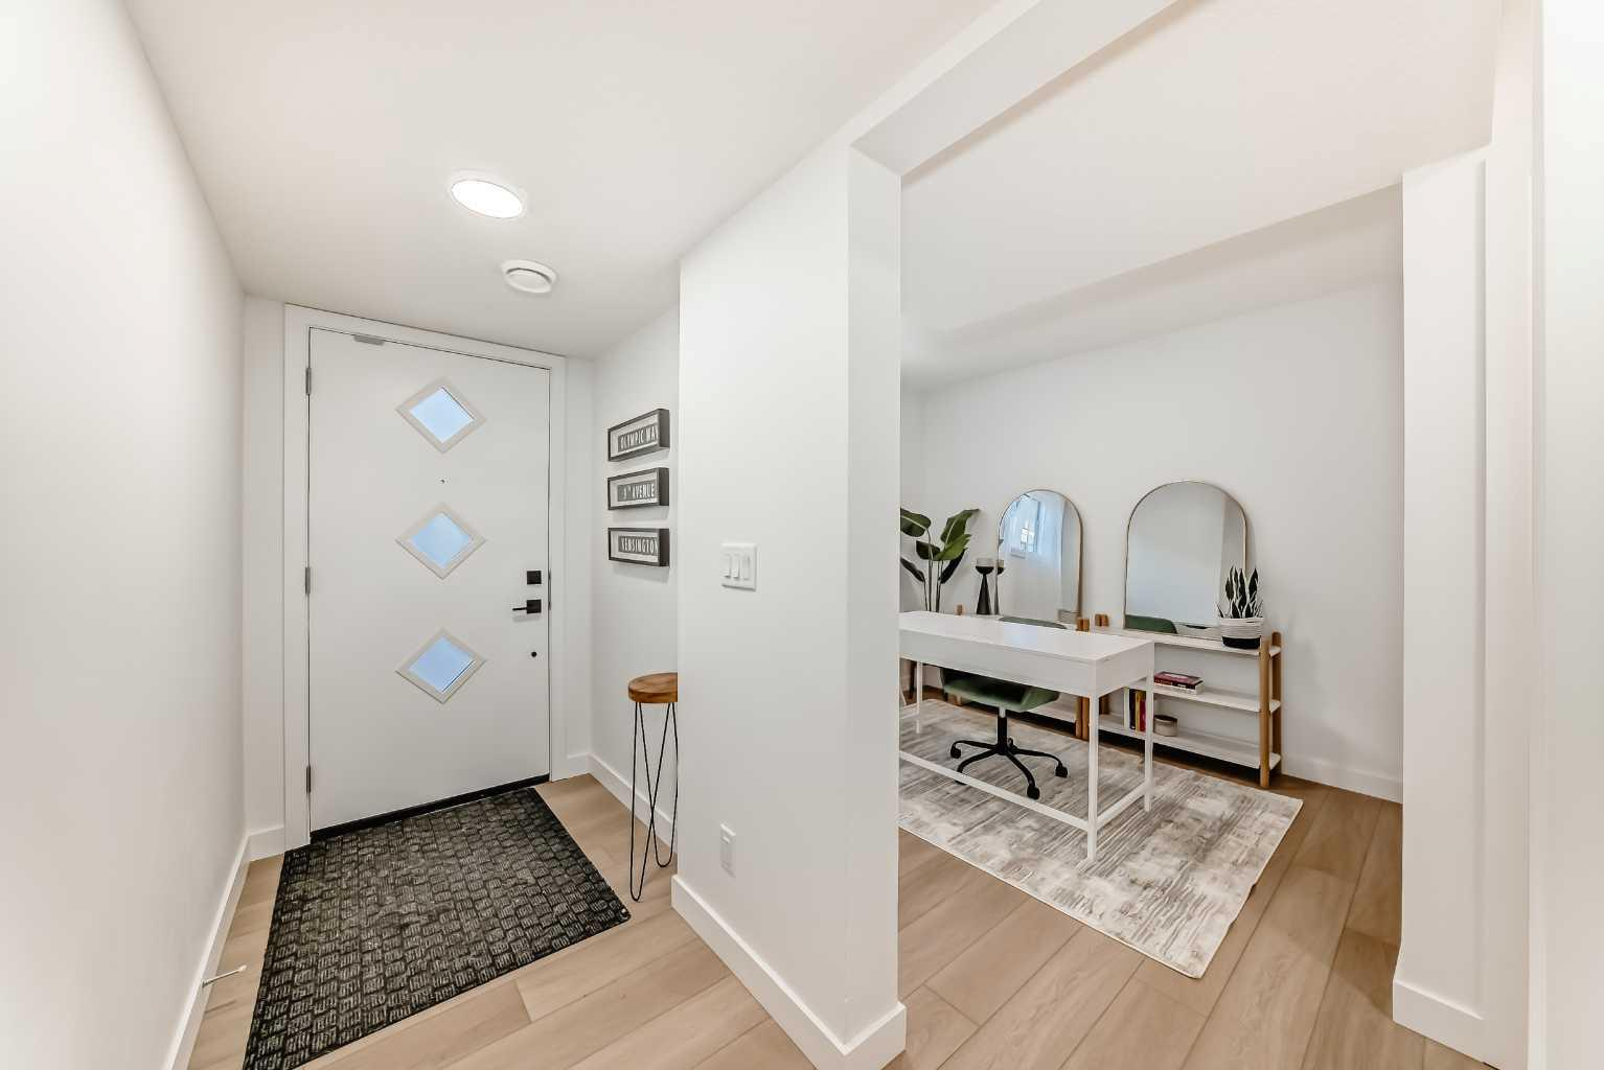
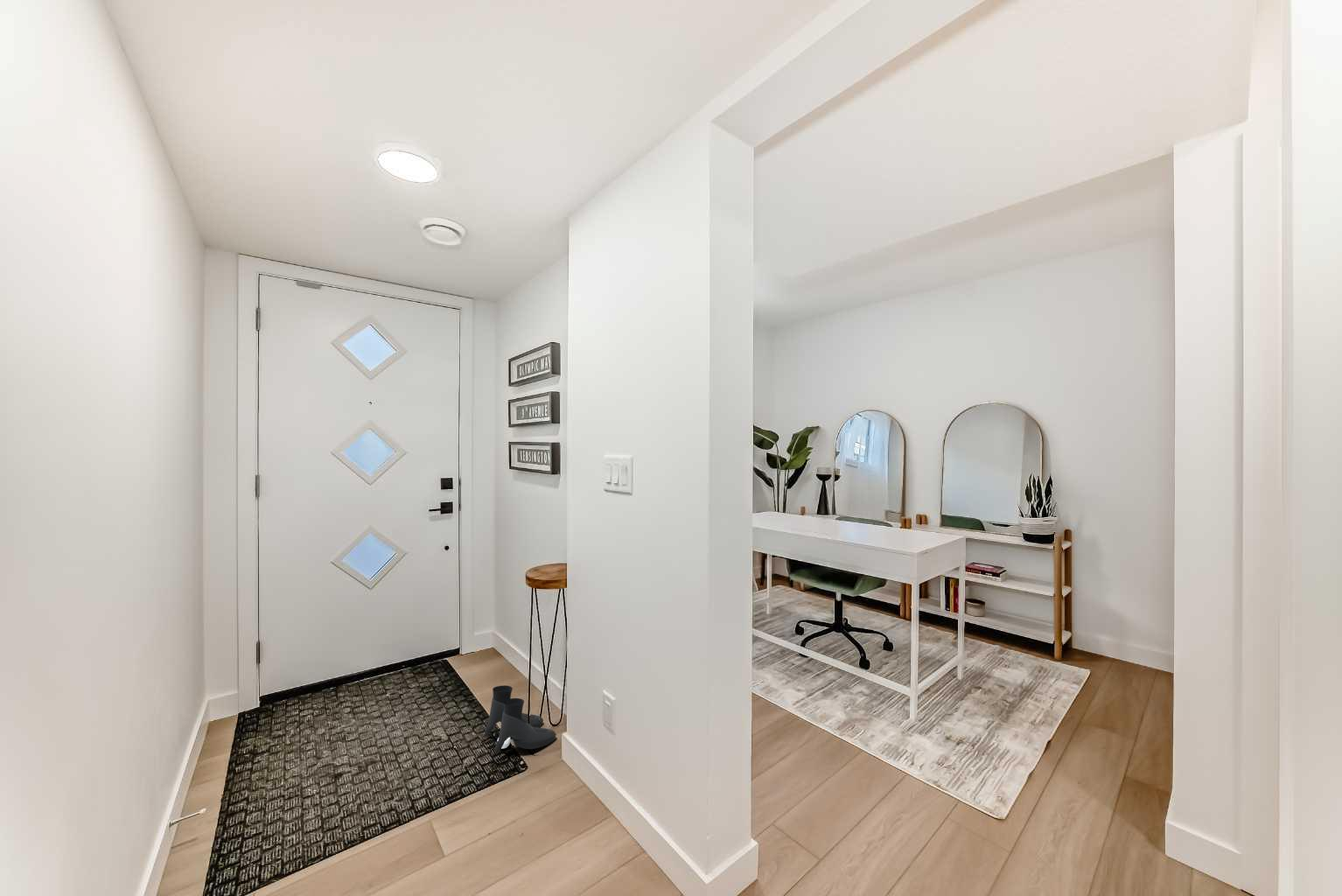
+ boots [484,684,557,753]
